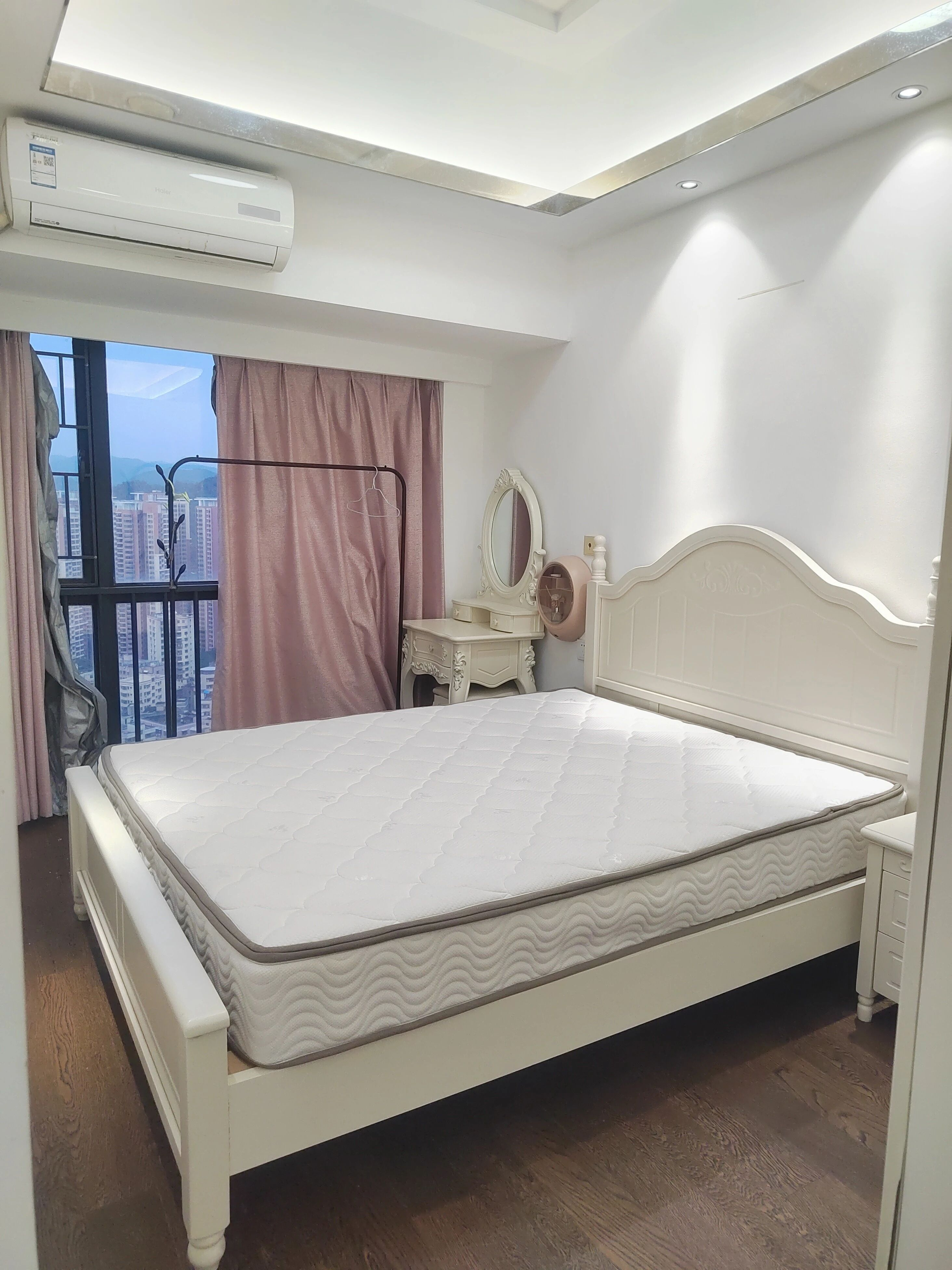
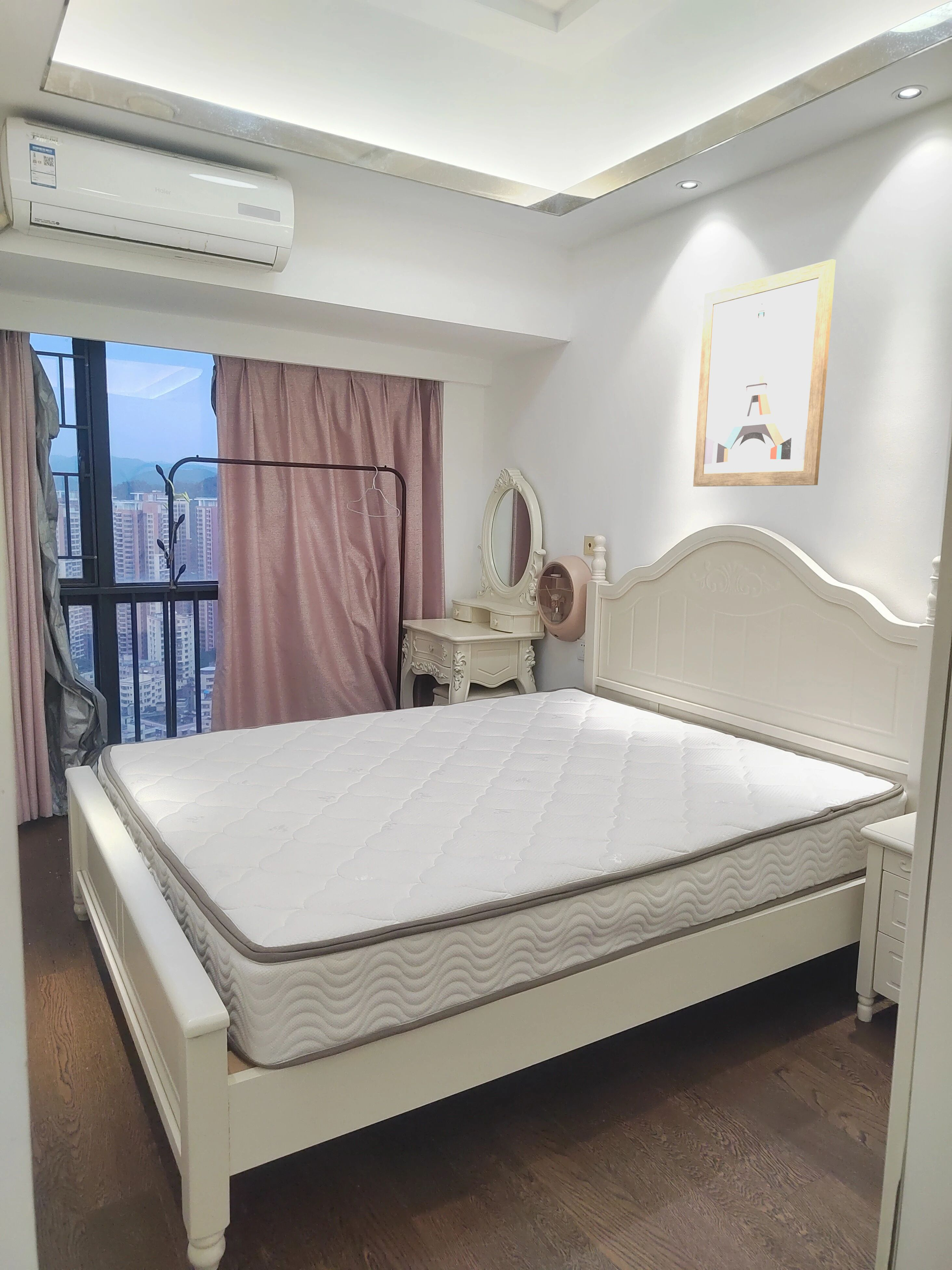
+ wall art [693,259,836,487]
